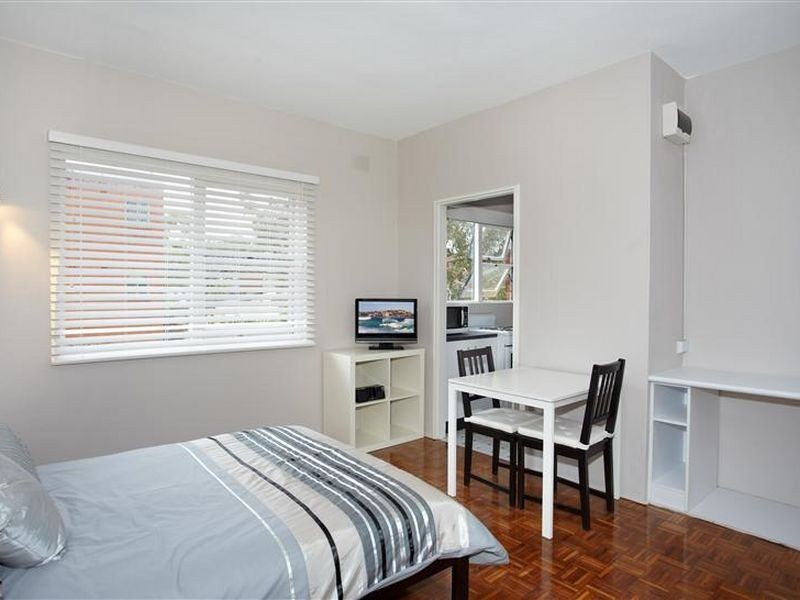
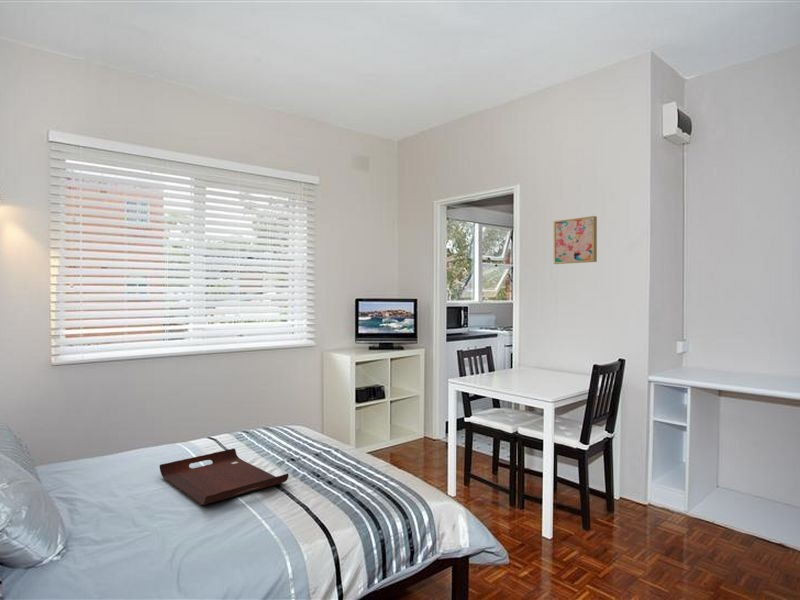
+ serving tray [159,447,290,506]
+ wall art [553,215,598,265]
